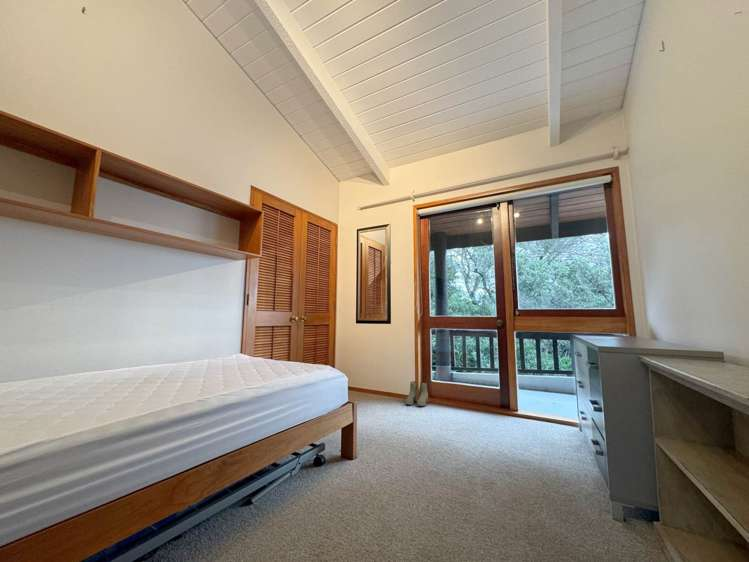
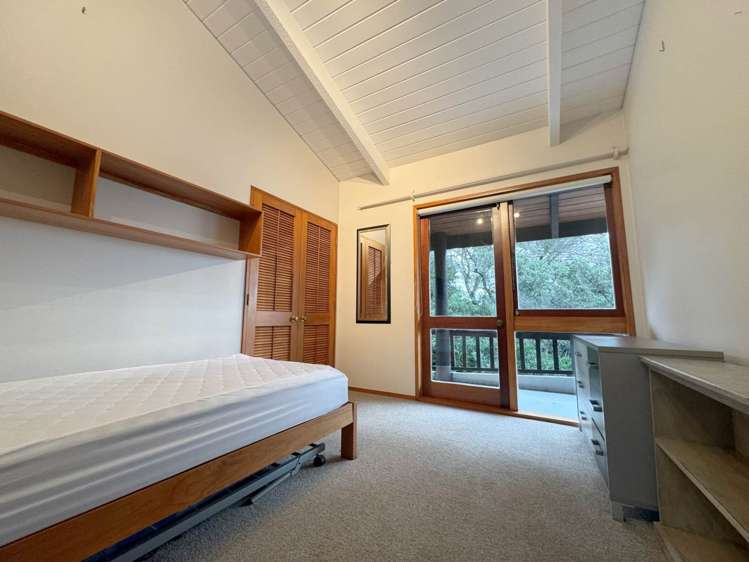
- boots [405,381,429,407]
